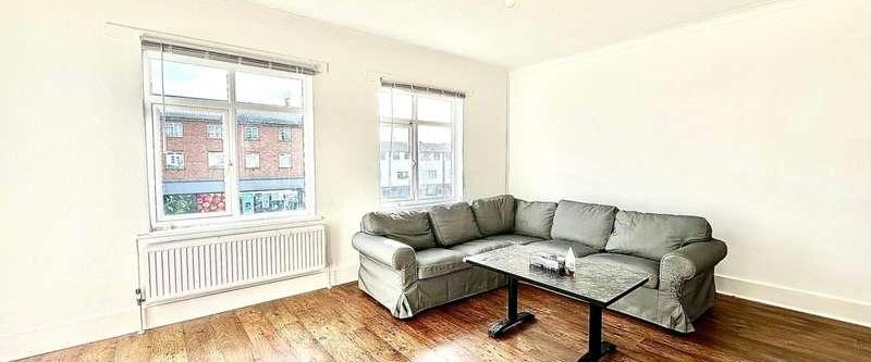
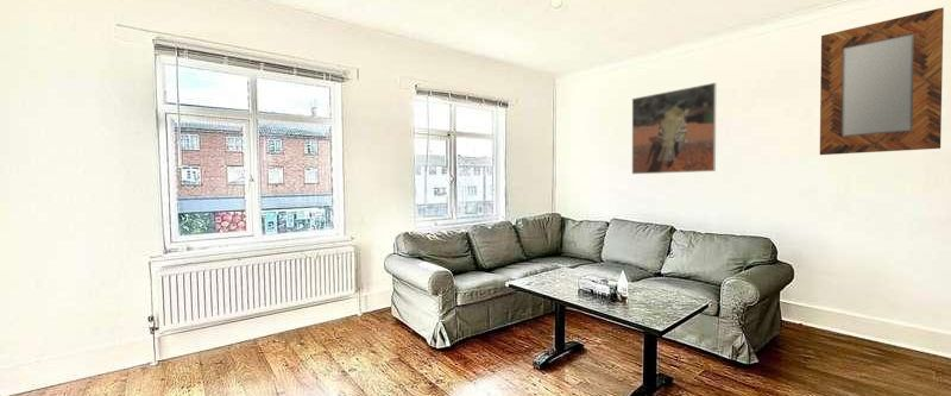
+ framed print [631,82,717,175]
+ home mirror [819,6,945,156]
